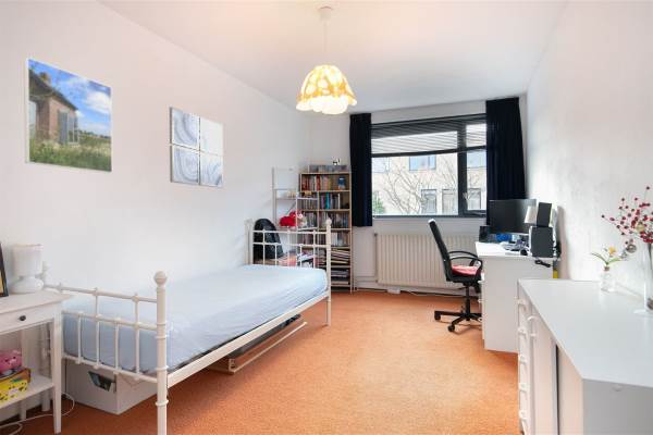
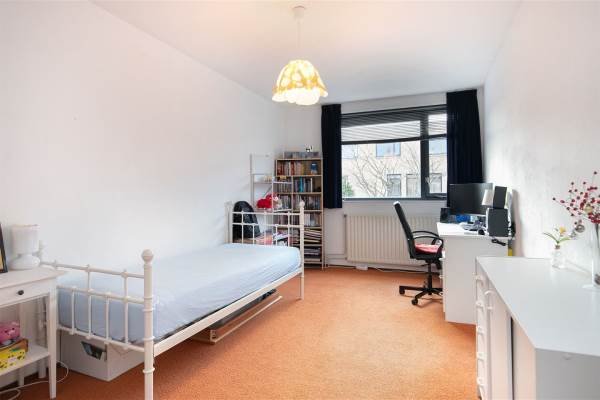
- wall art [169,105,224,189]
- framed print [23,57,113,174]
